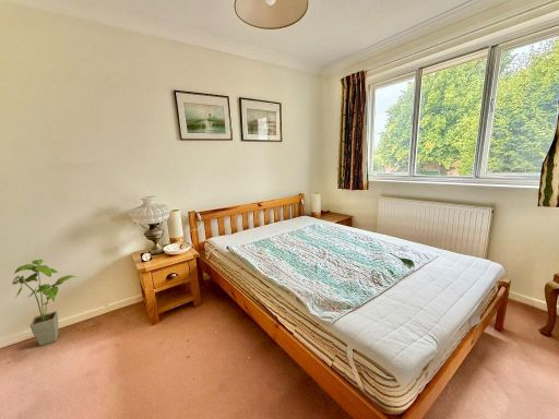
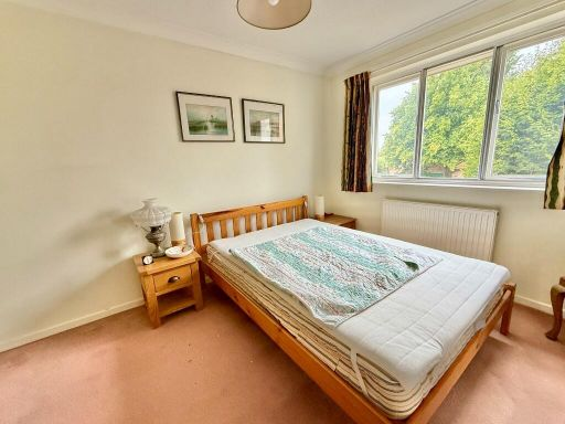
- house plant [11,259,79,347]
